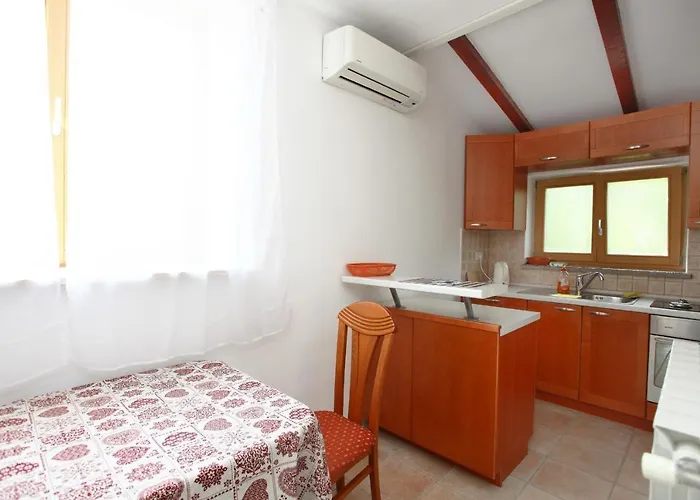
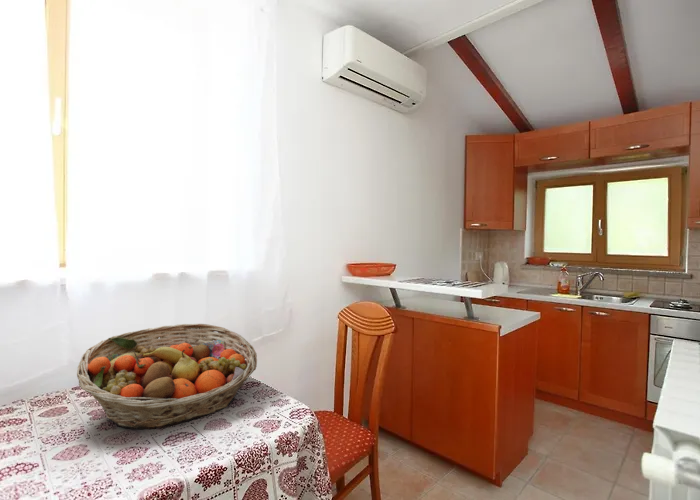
+ fruit basket [76,323,258,430]
